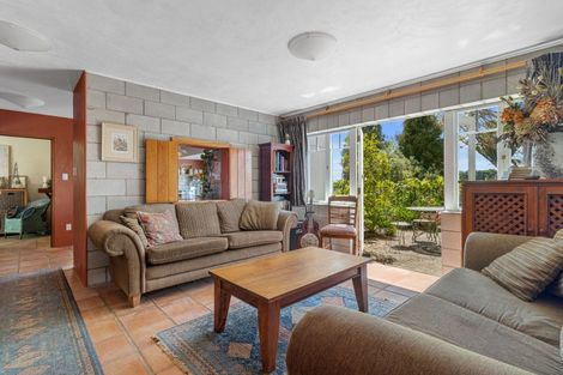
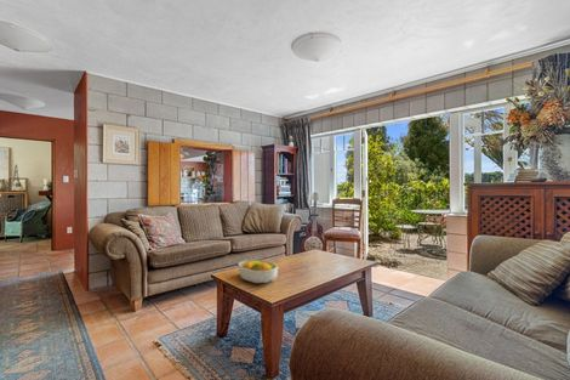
+ fruit bowl [238,259,279,284]
